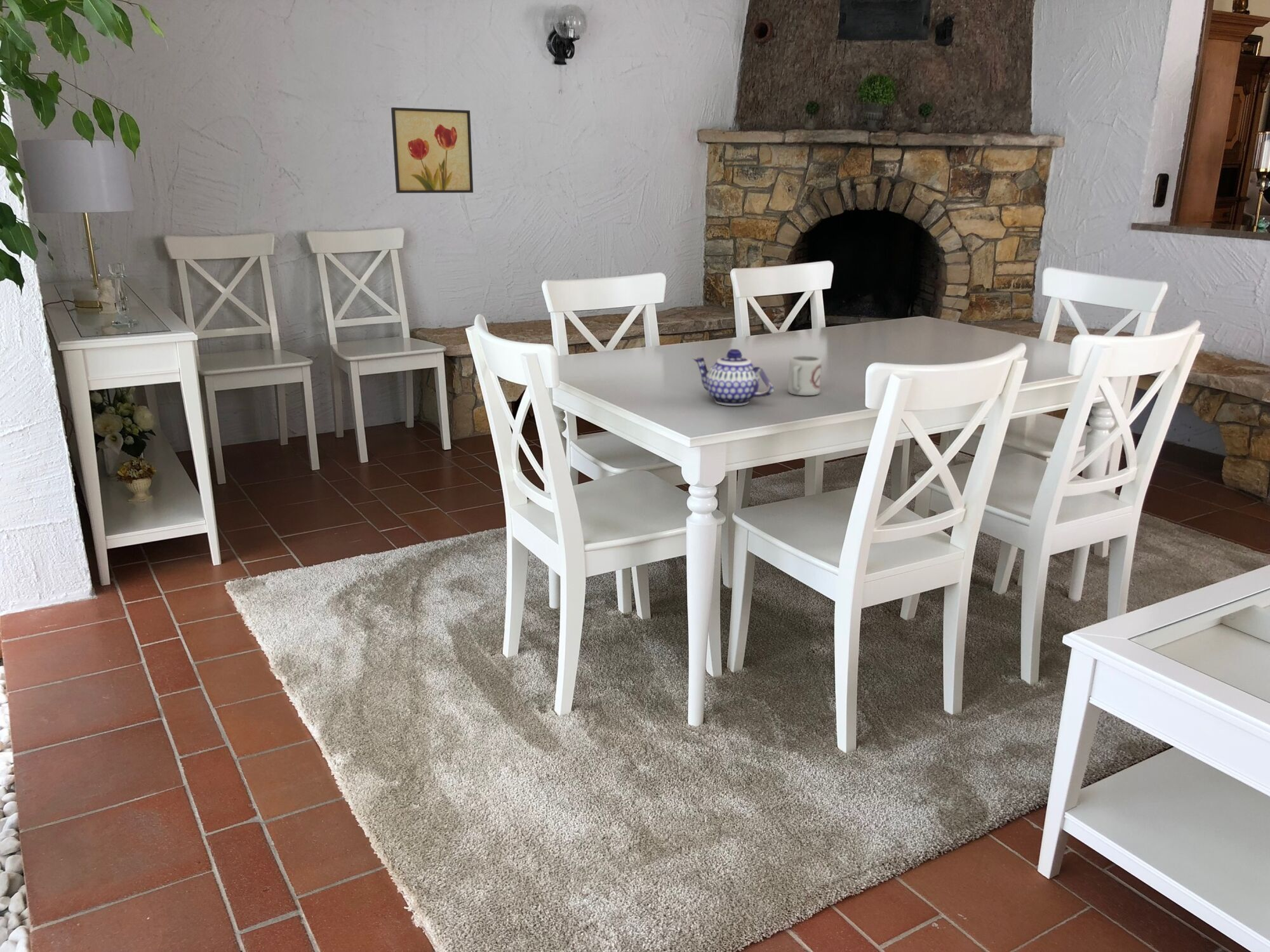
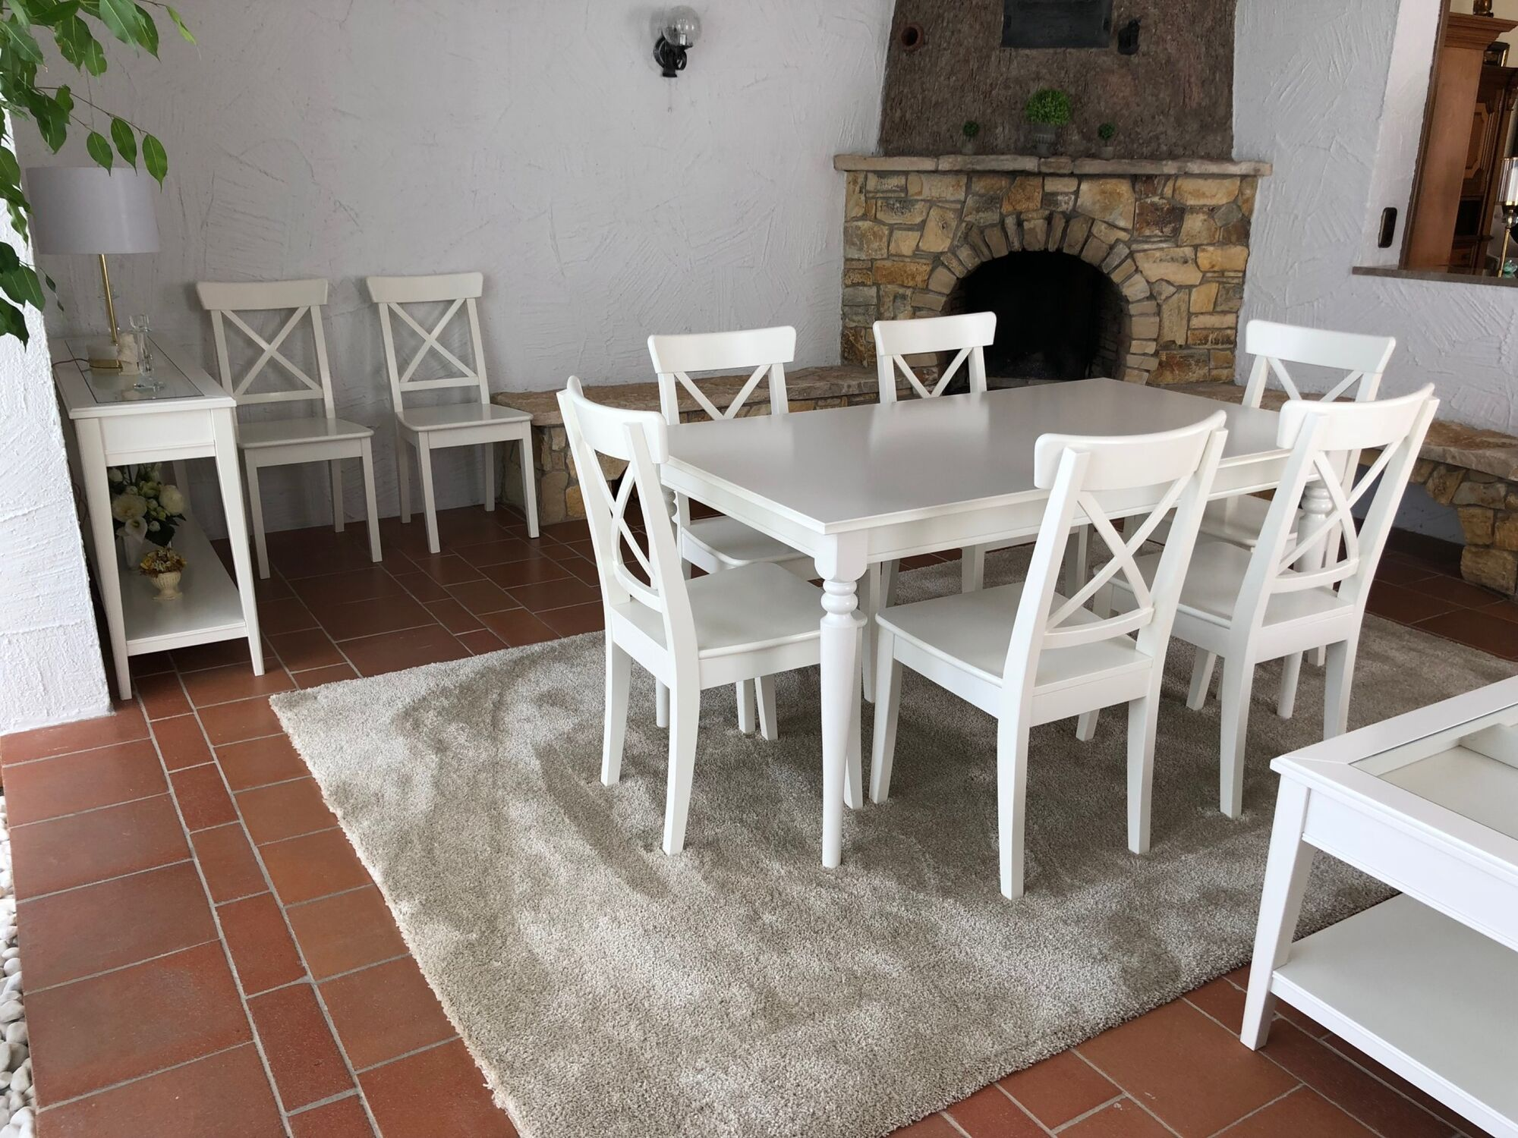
- teapot [692,348,774,406]
- cup [787,355,822,396]
- wall art [391,107,474,194]
